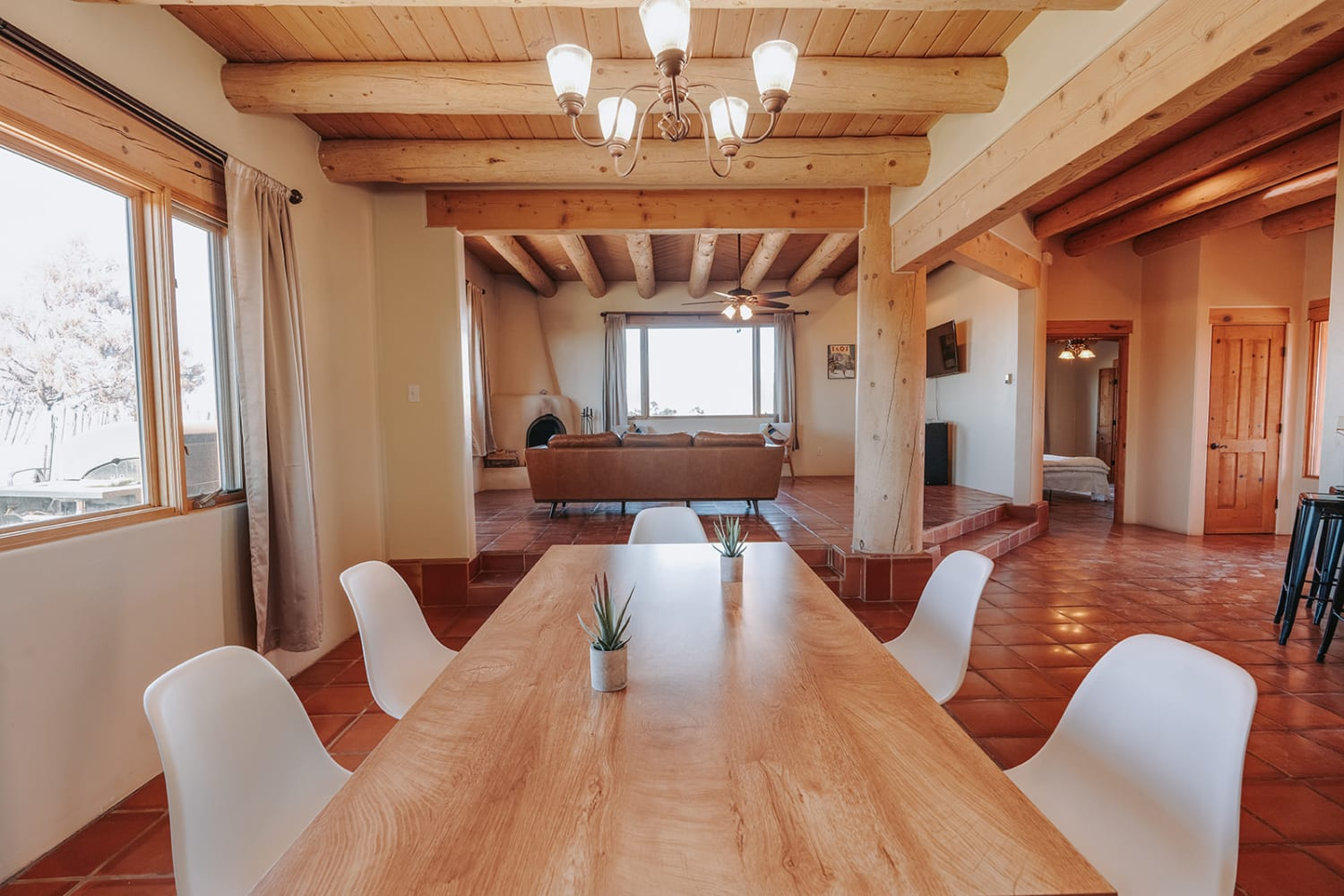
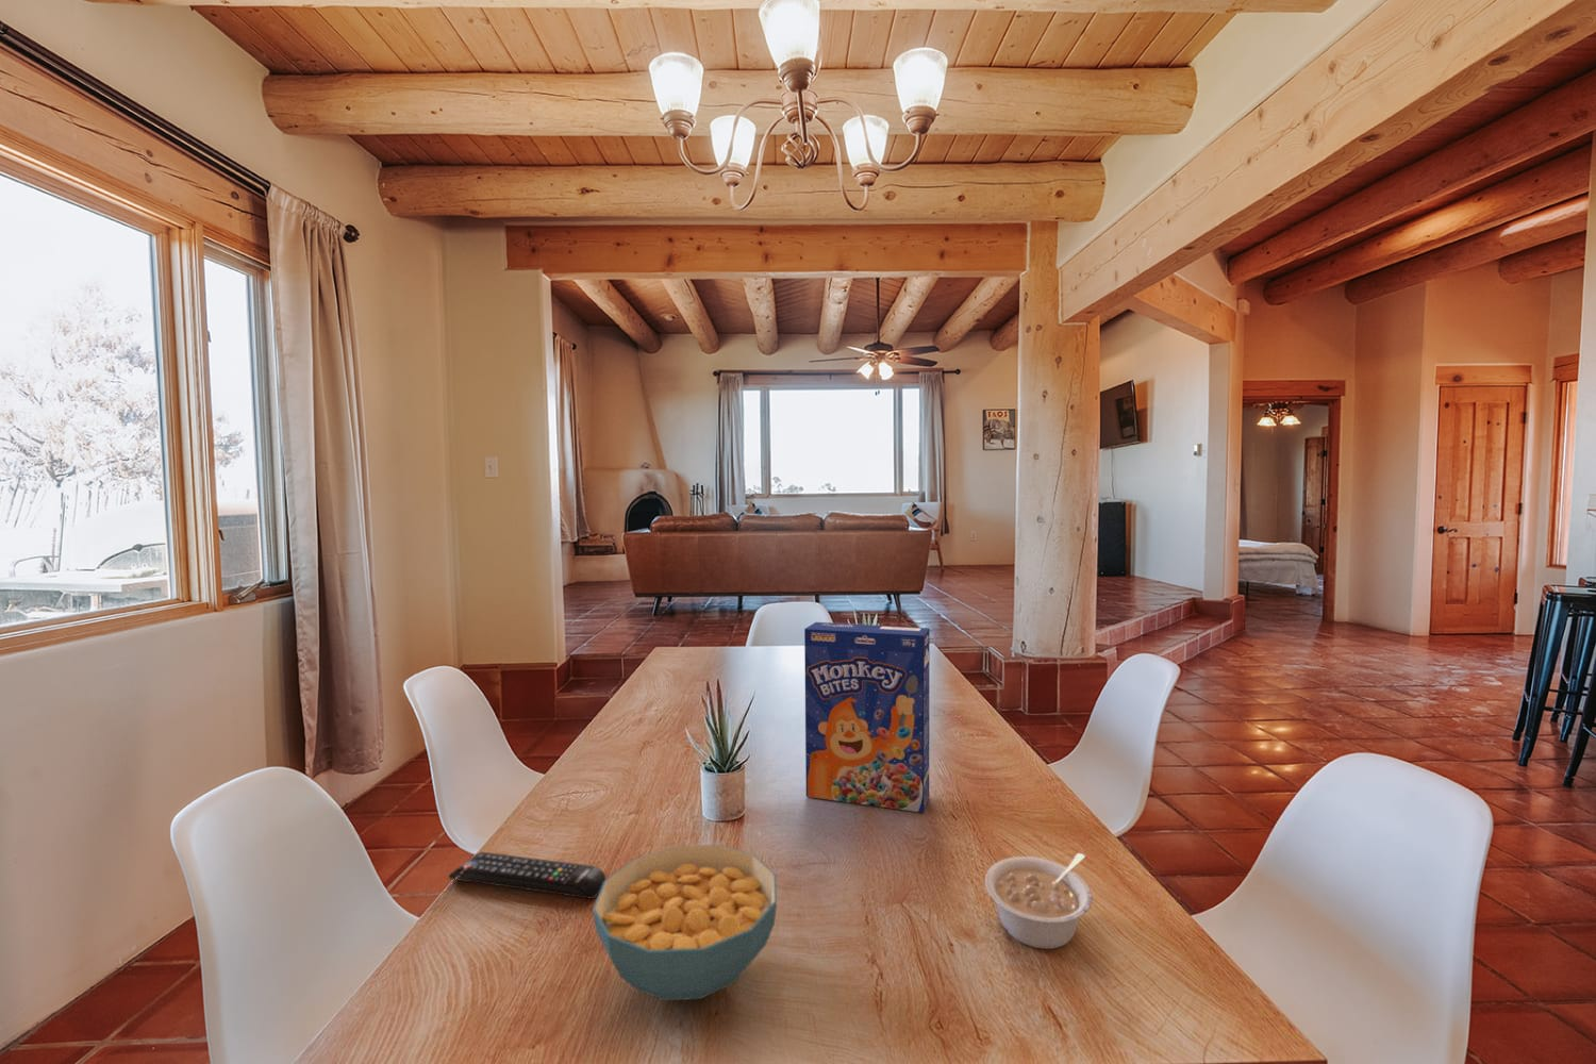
+ cereal box [803,621,931,813]
+ cereal bowl [591,844,778,1001]
+ remote control [448,851,607,900]
+ legume [984,853,1092,950]
